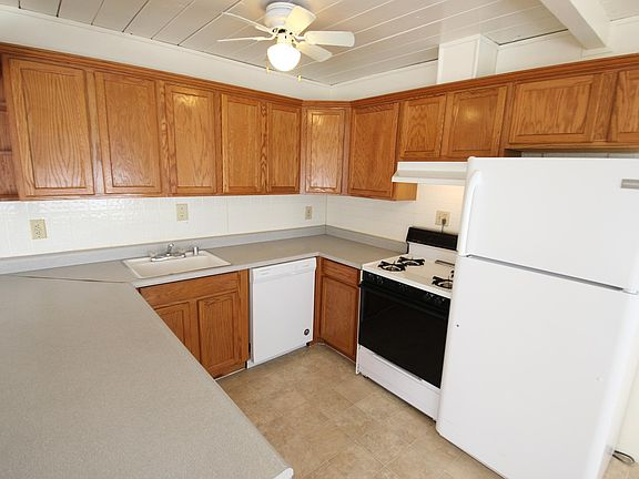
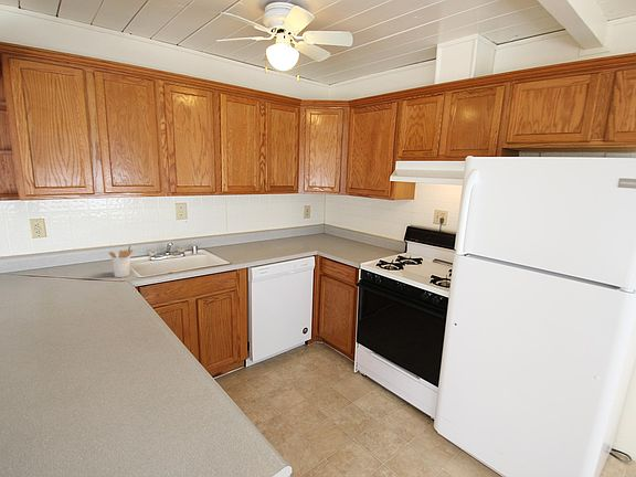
+ utensil holder [107,244,134,278]
